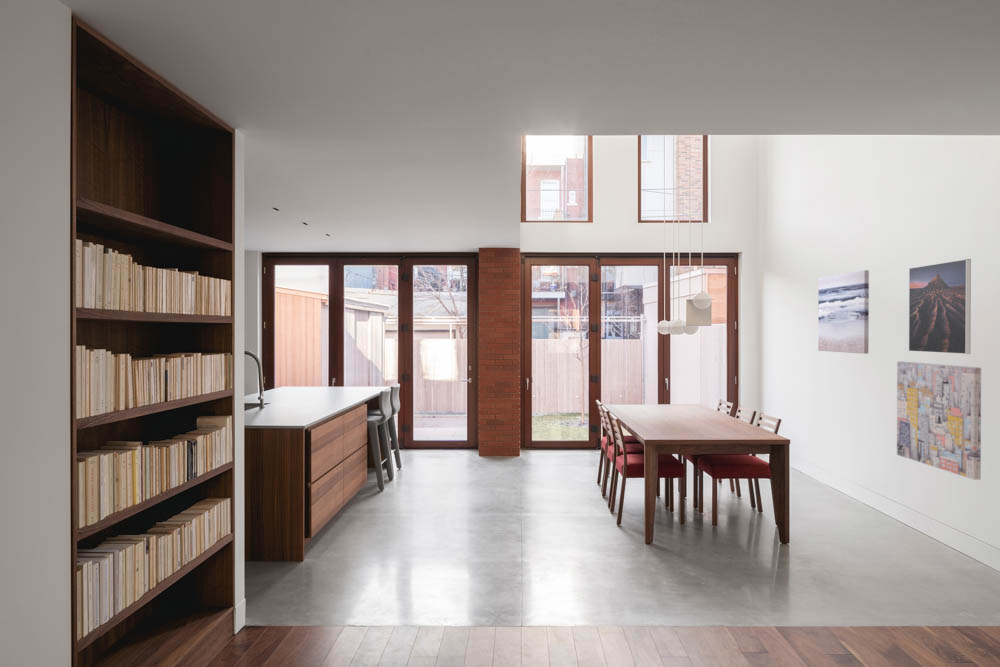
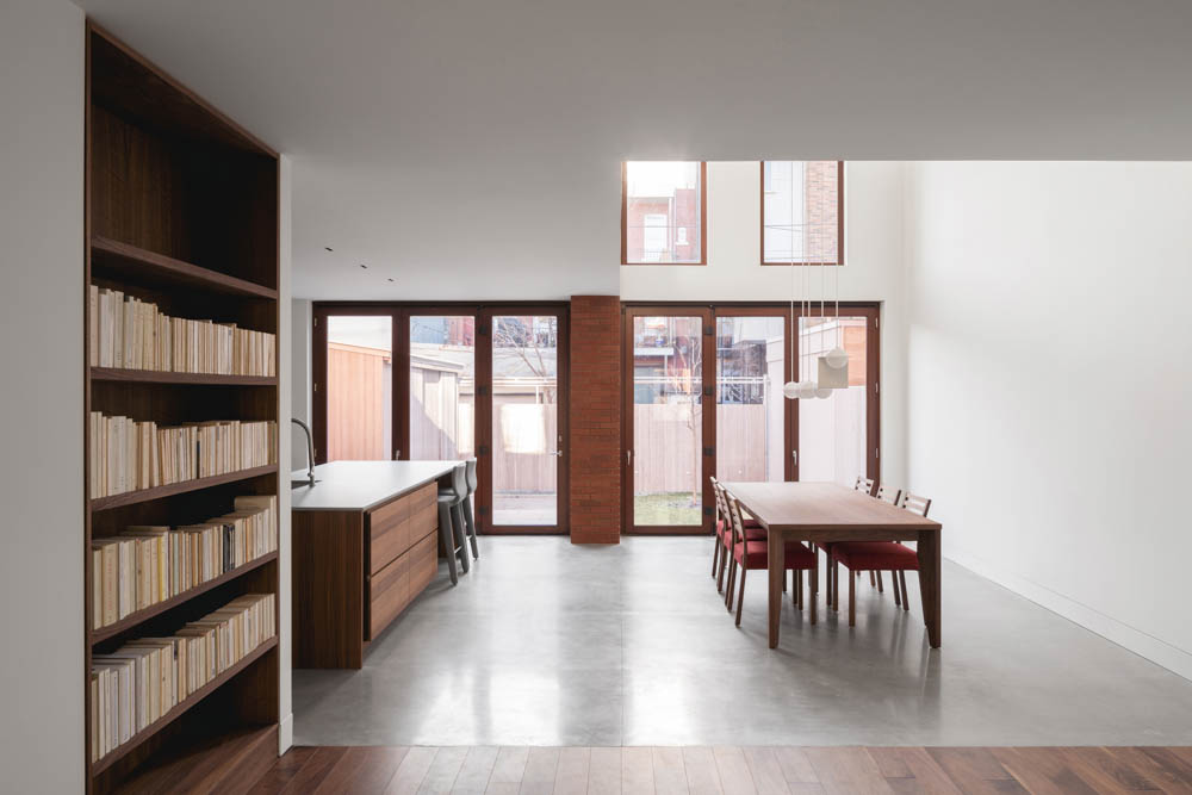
- wall art [817,269,870,355]
- wall art [896,360,982,481]
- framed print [908,258,972,355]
